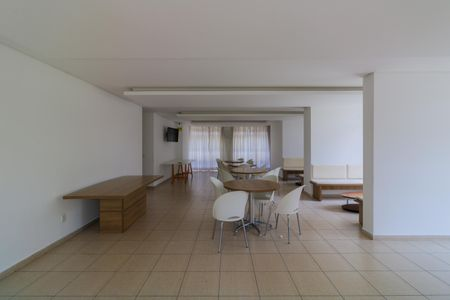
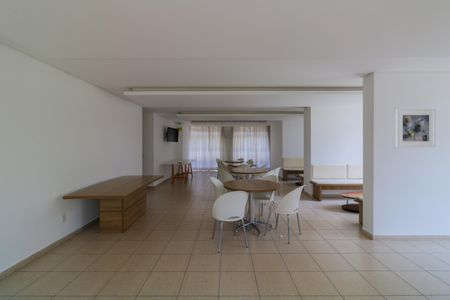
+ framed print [395,108,436,148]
